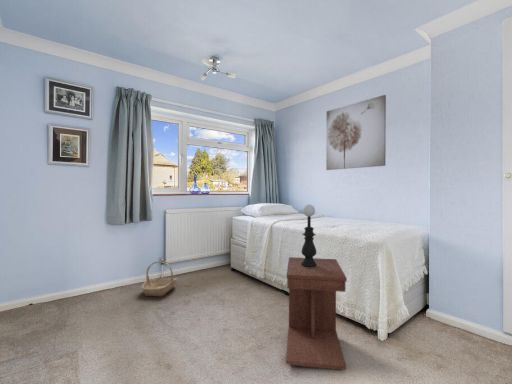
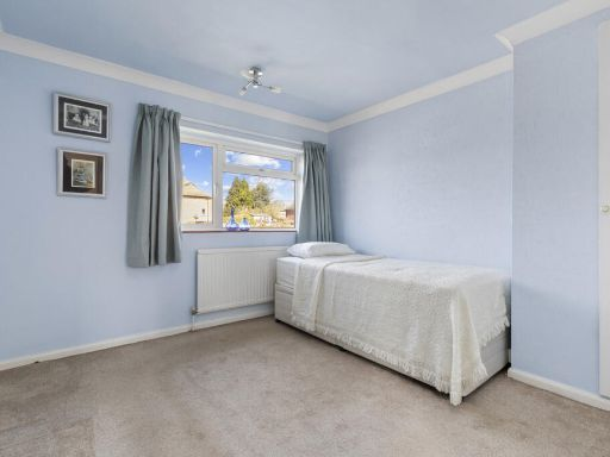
- wall art [325,94,387,171]
- side table [285,256,348,372]
- basket [141,260,178,298]
- table lamp [301,204,317,267]
